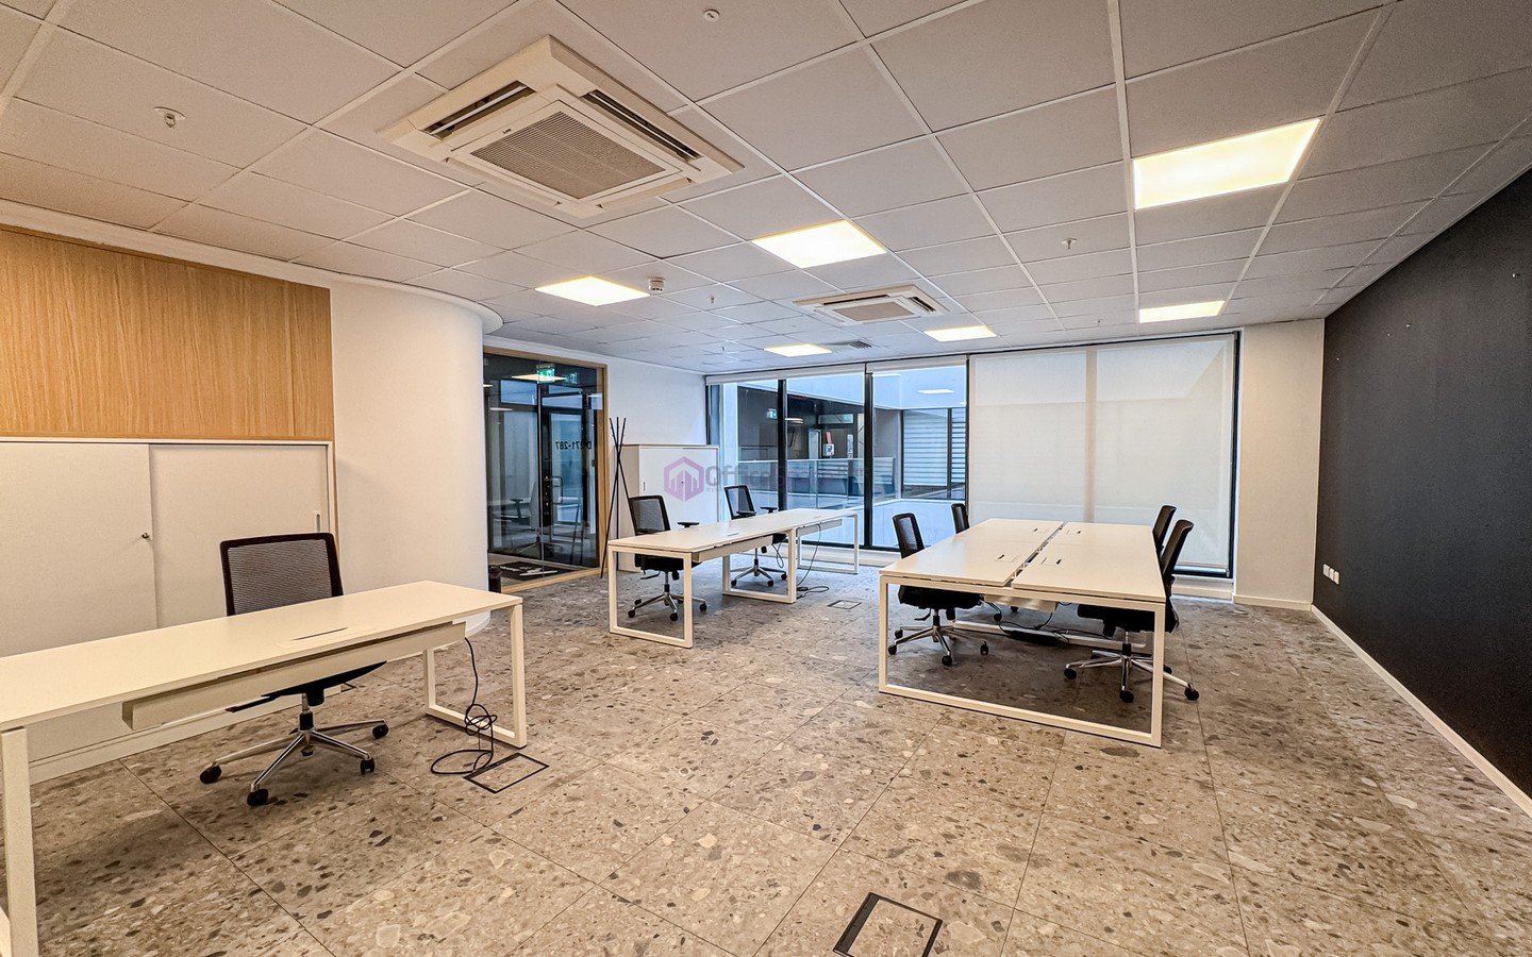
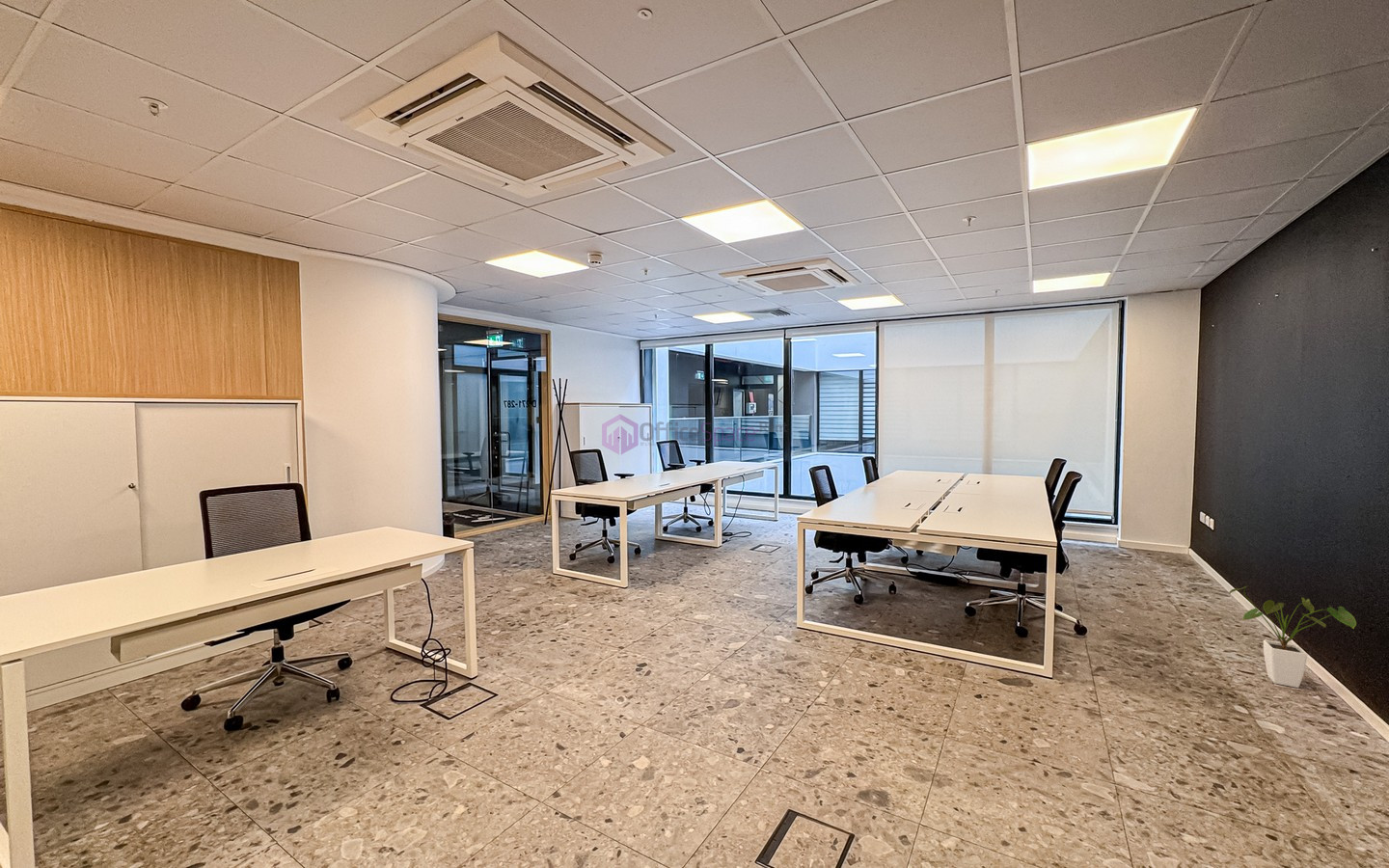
+ house plant [1228,584,1357,689]
